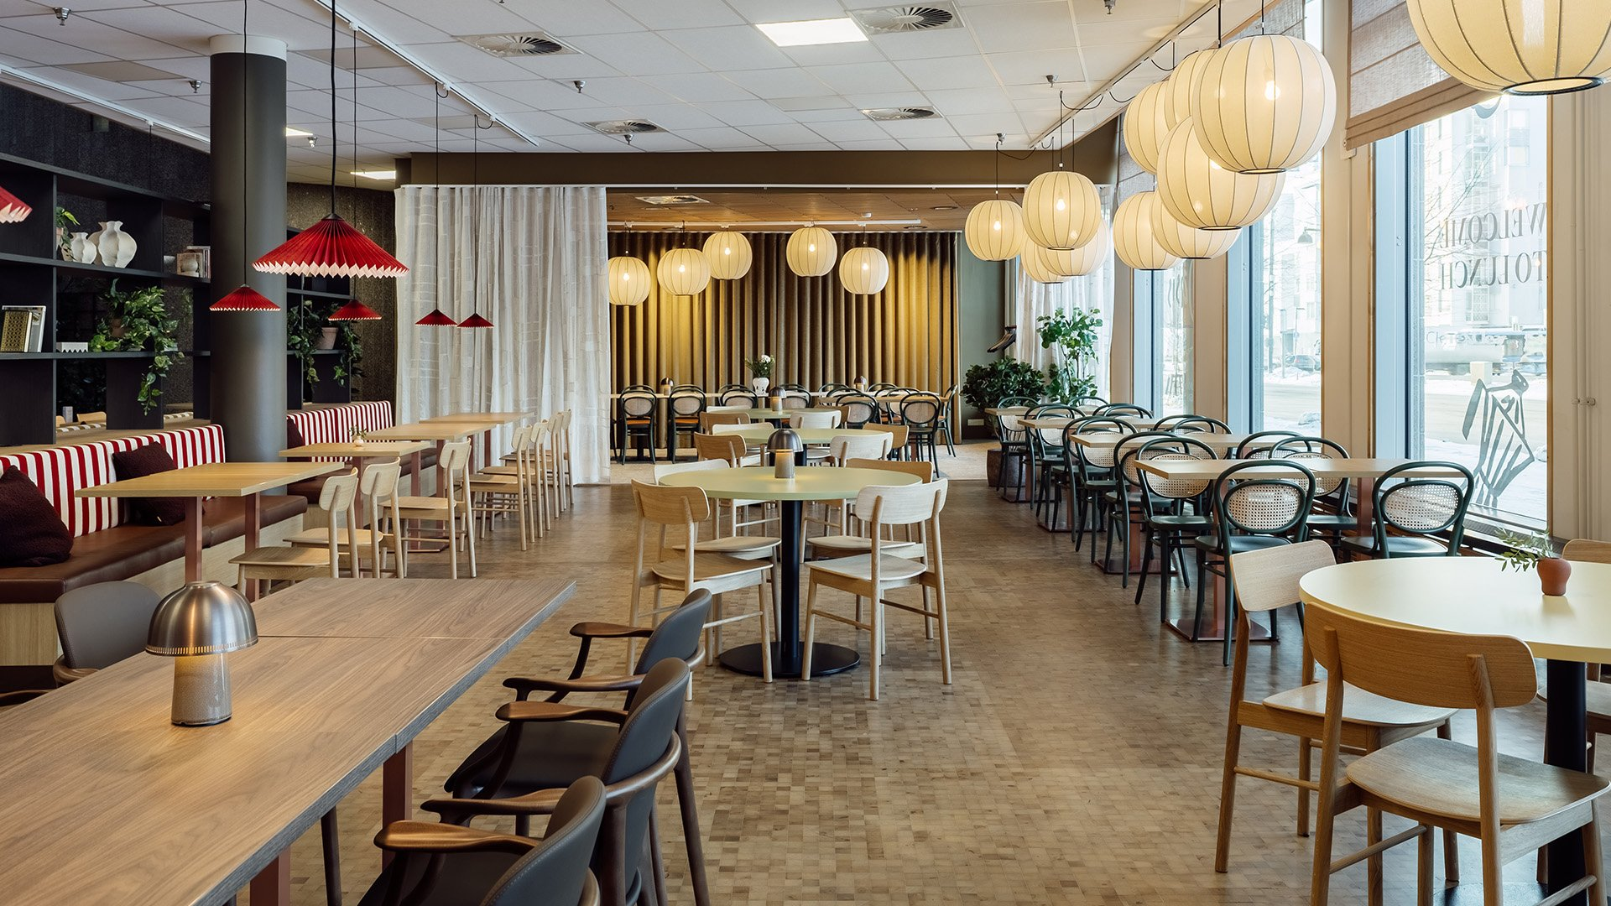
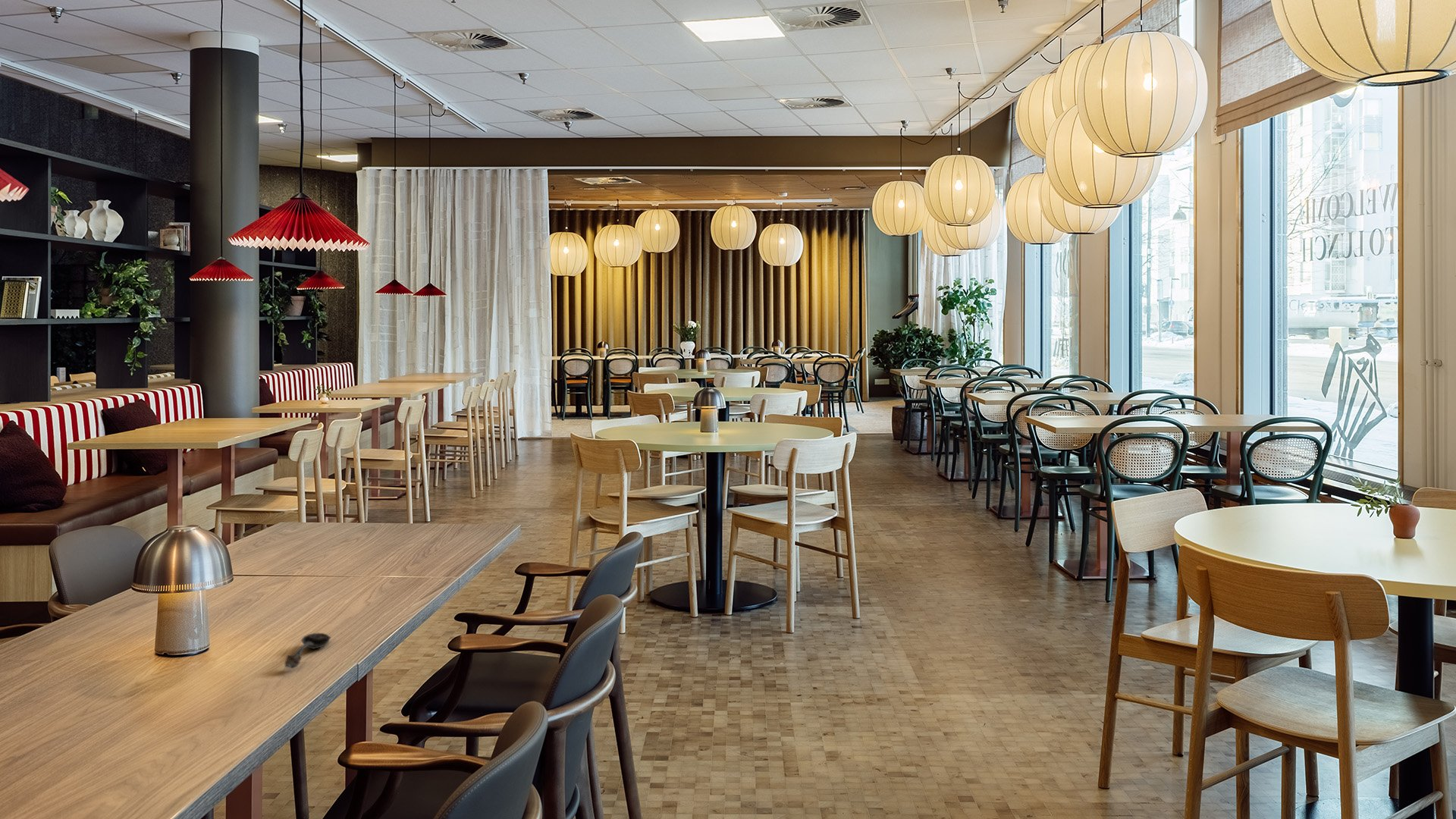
+ spoon [284,632,331,669]
